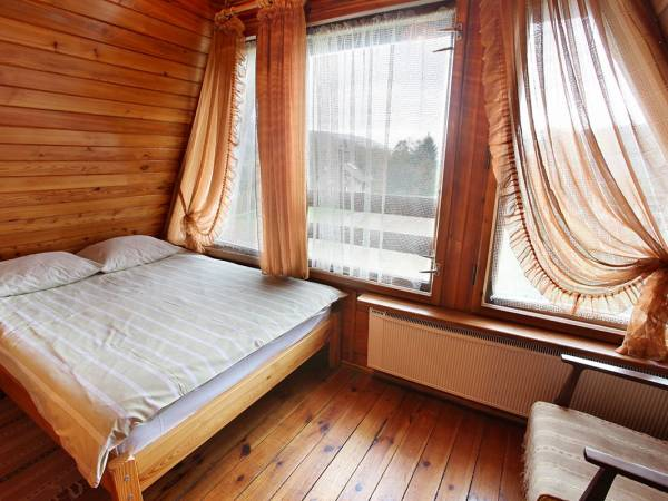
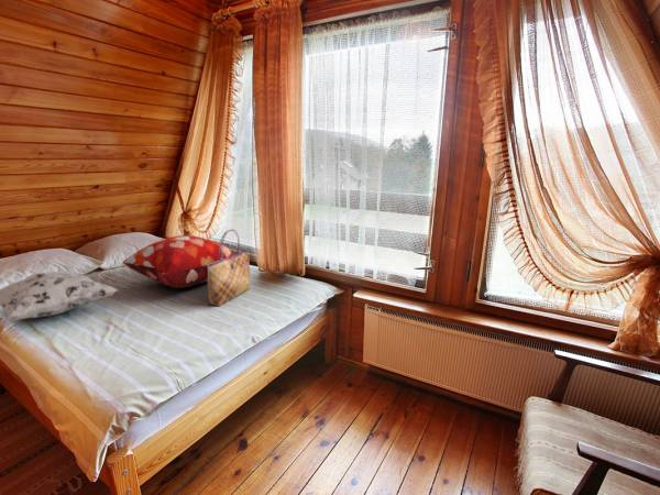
+ decorative pillow [0,271,120,322]
+ tote bag [206,228,251,307]
+ decorative pillow [122,234,234,289]
